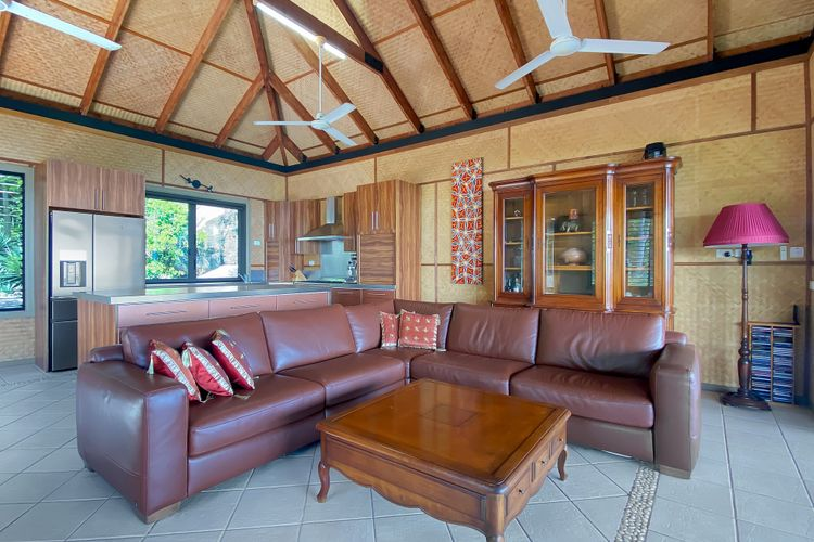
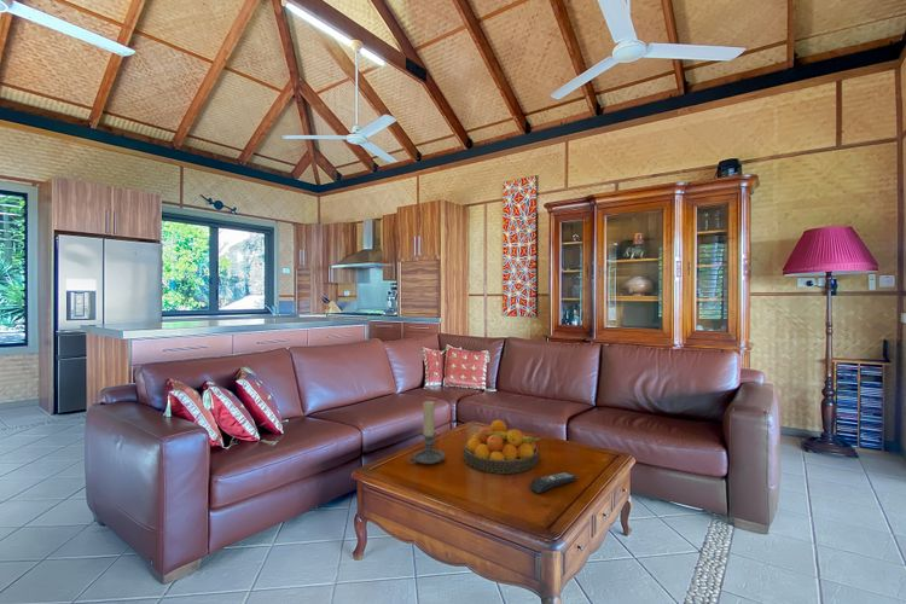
+ candle holder [407,400,446,465]
+ remote control [529,471,579,494]
+ fruit bowl [463,419,541,475]
